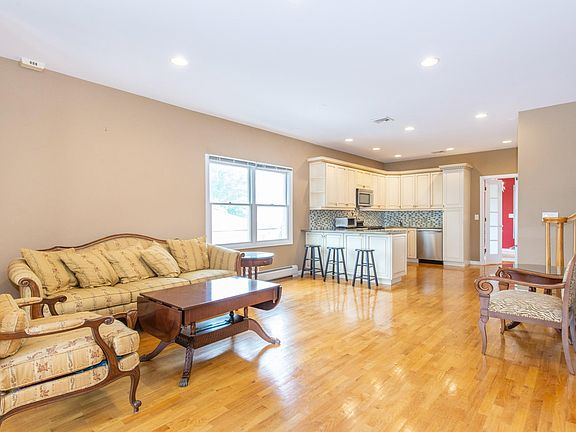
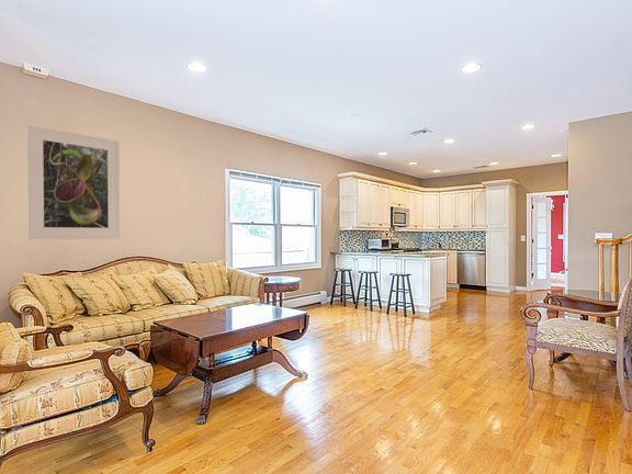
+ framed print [26,124,121,240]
